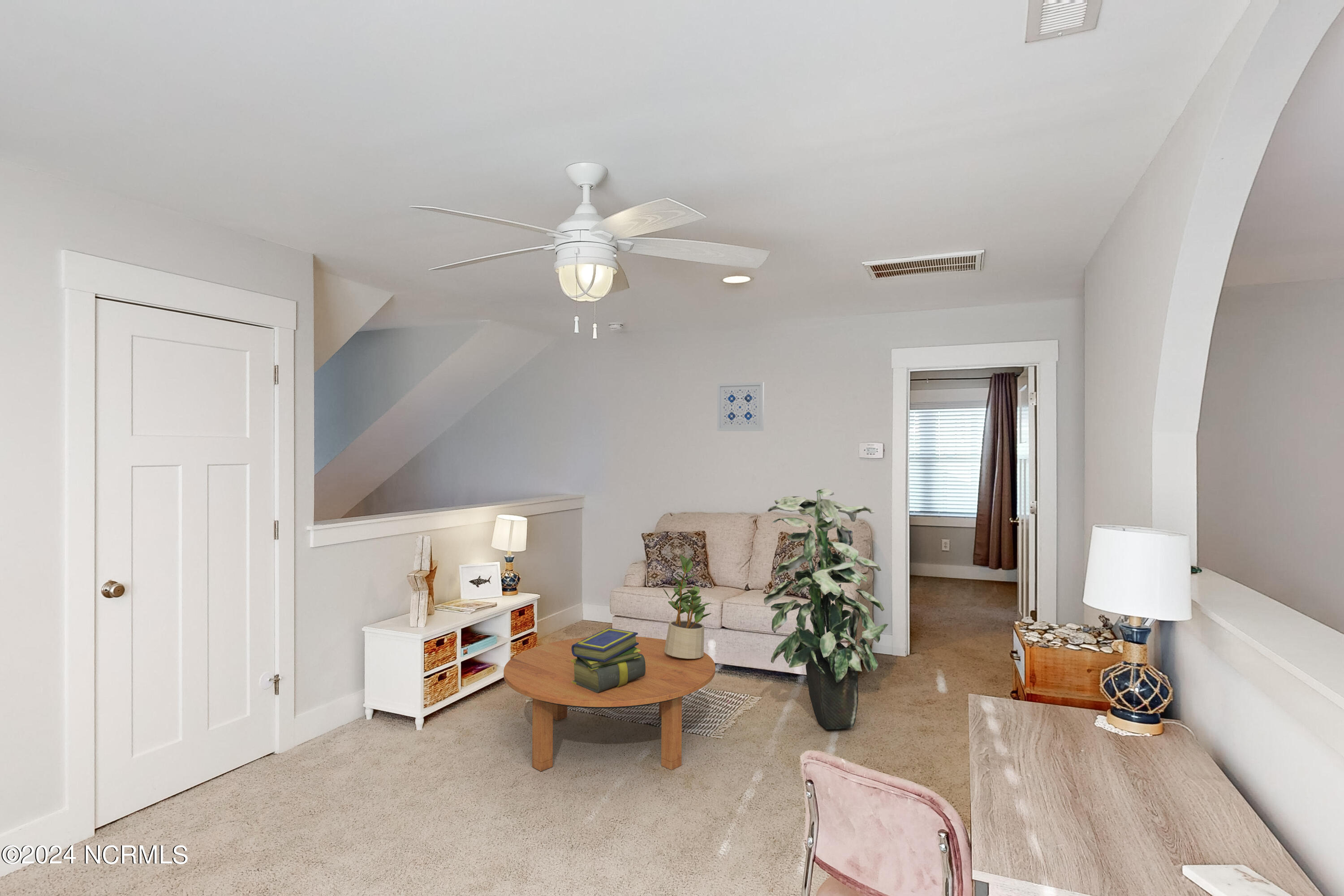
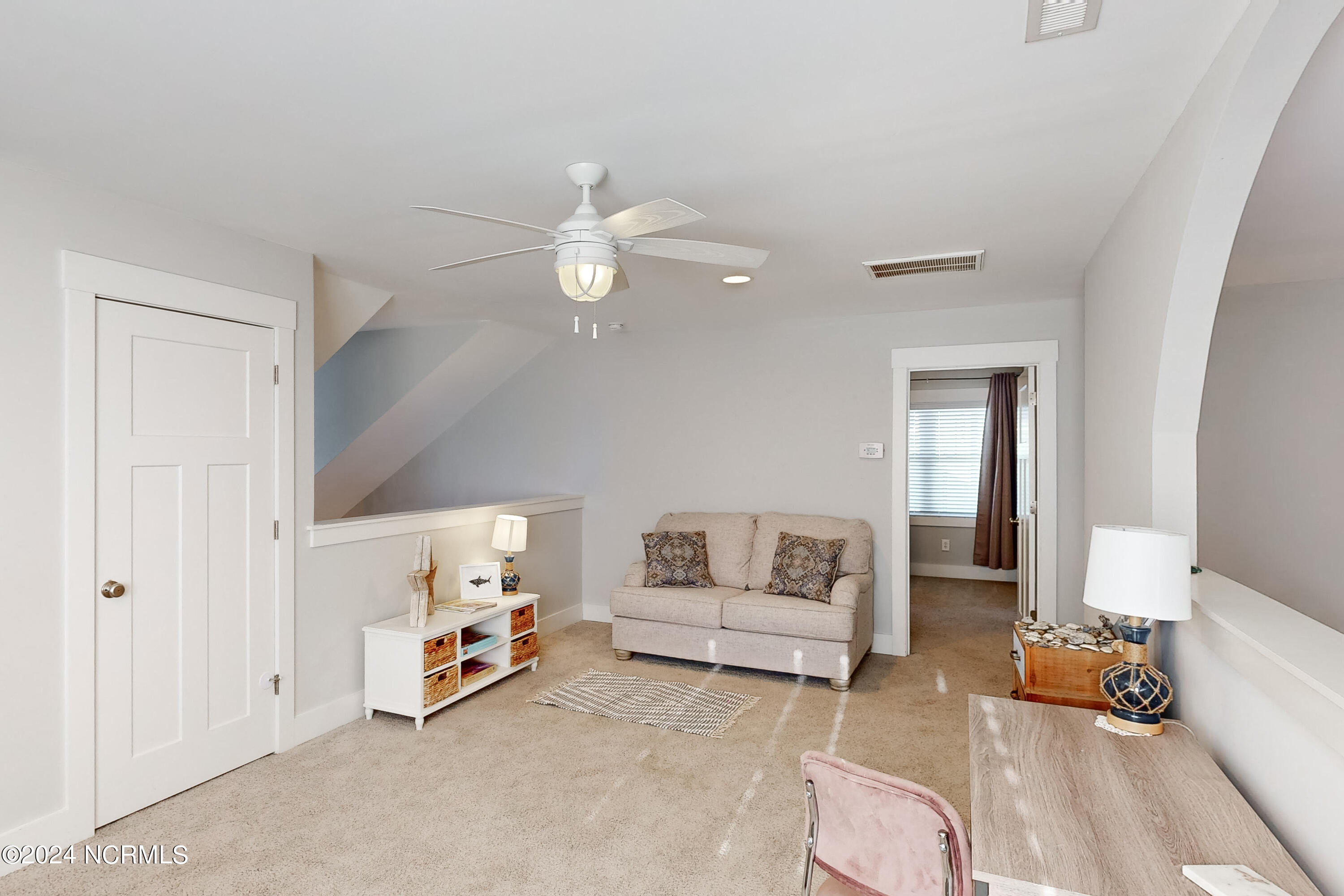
- stack of books [571,628,646,693]
- wall art [717,382,764,431]
- coffee table [503,636,716,772]
- potted plant [663,554,712,659]
- indoor plant [763,488,888,730]
